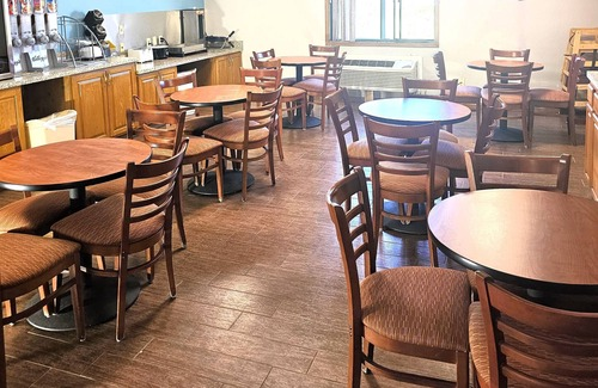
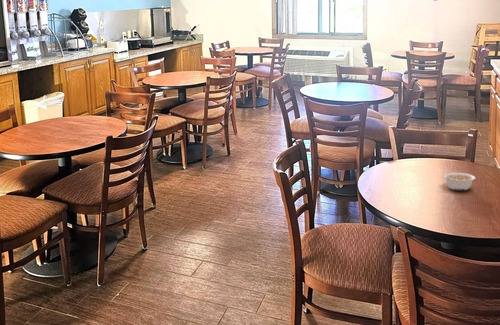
+ legume [443,172,476,191]
